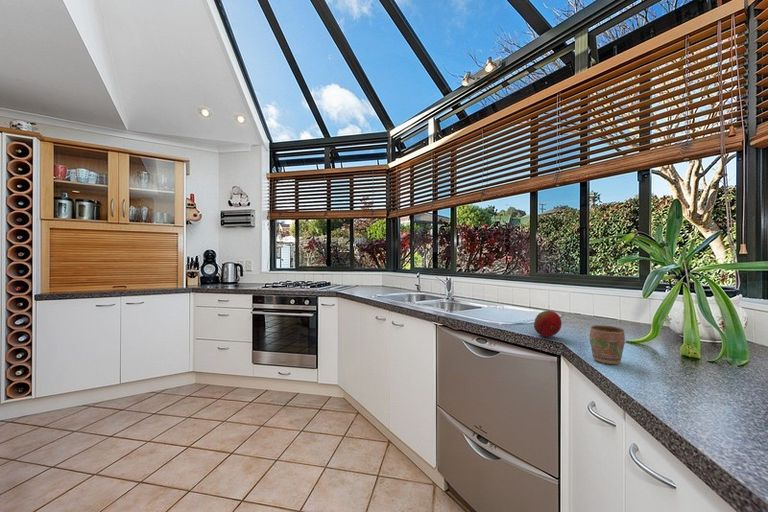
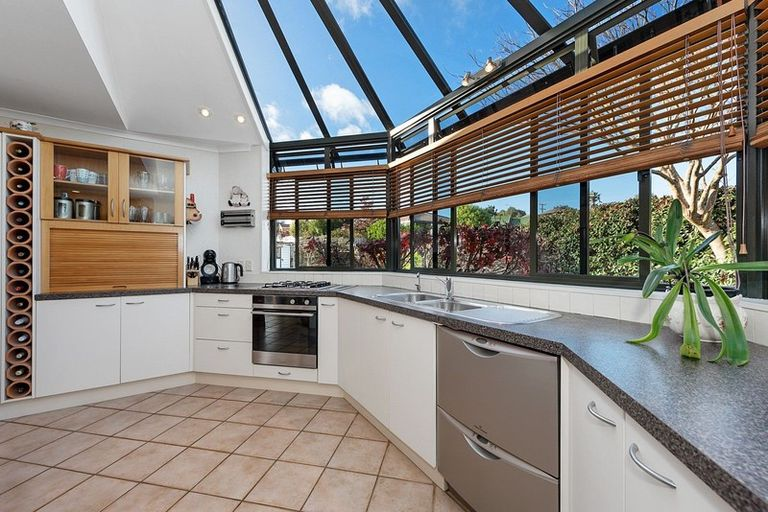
- mug [589,324,626,365]
- fruit [533,310,563,338]
